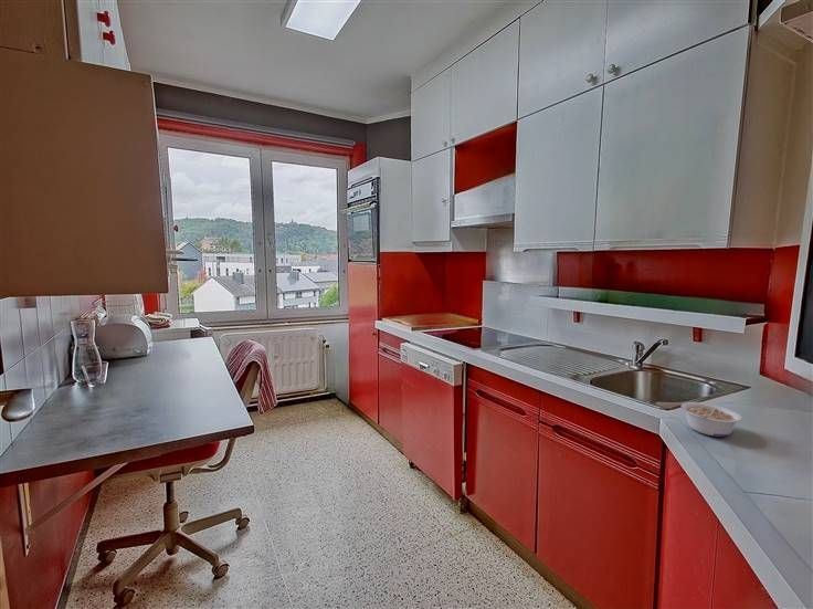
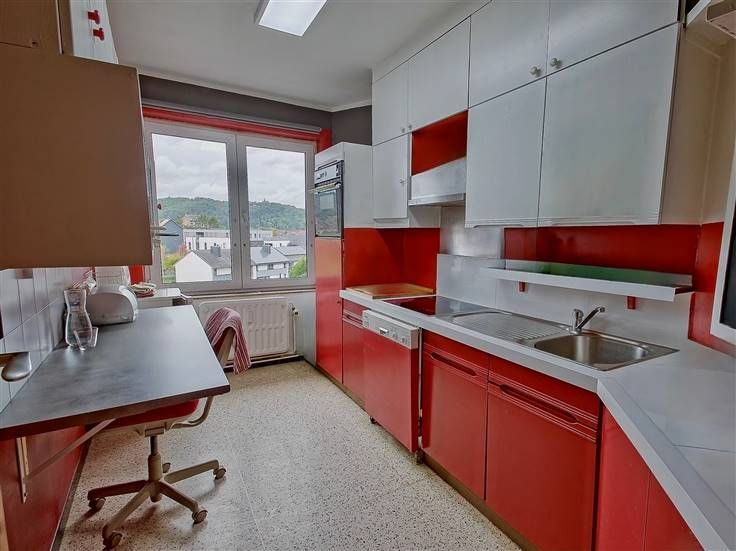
- legume [680,401,743,438]
